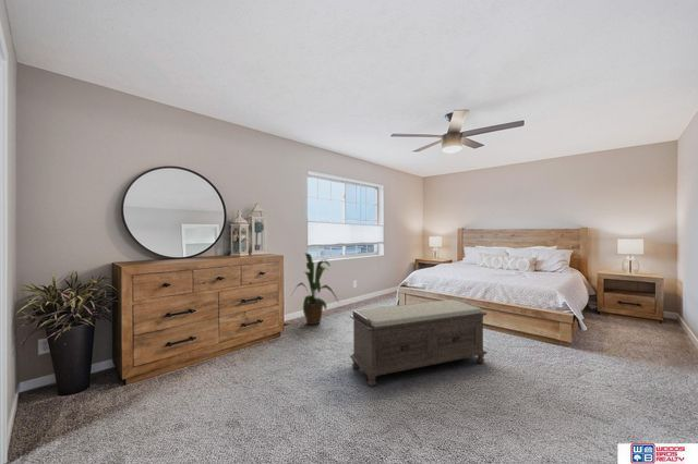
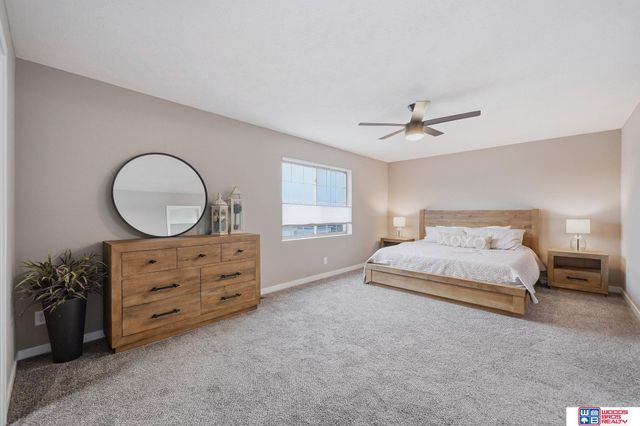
- bench [349,298,489,388]
- house plant [289,253,340,326]
